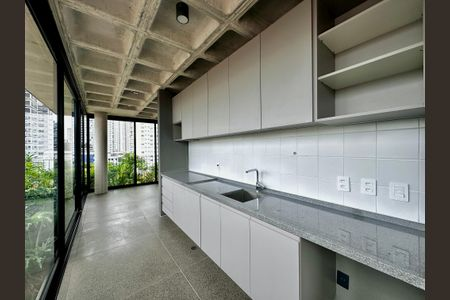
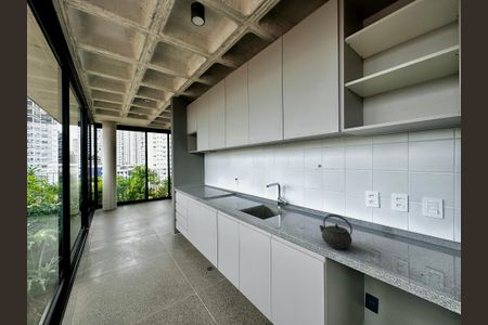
+ kettle [318,213,354,249]
